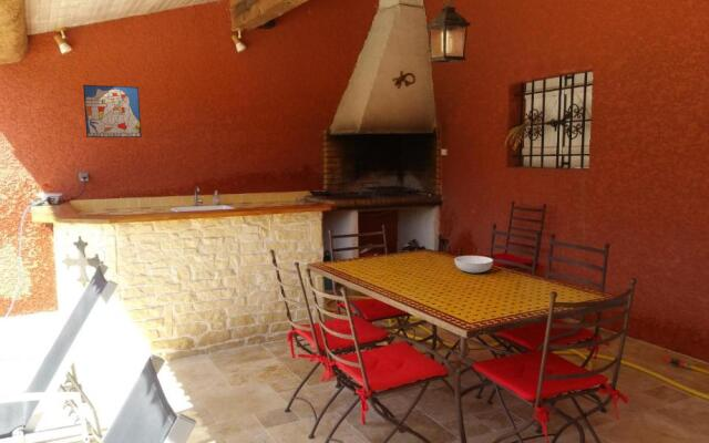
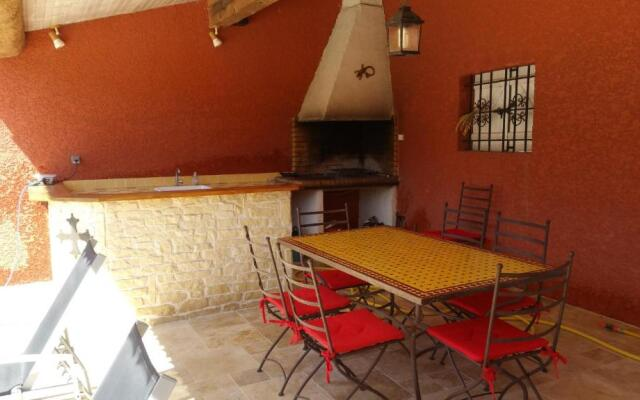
- serving bowl [453,255,494,275]
- wall art [82,84,142,138]
